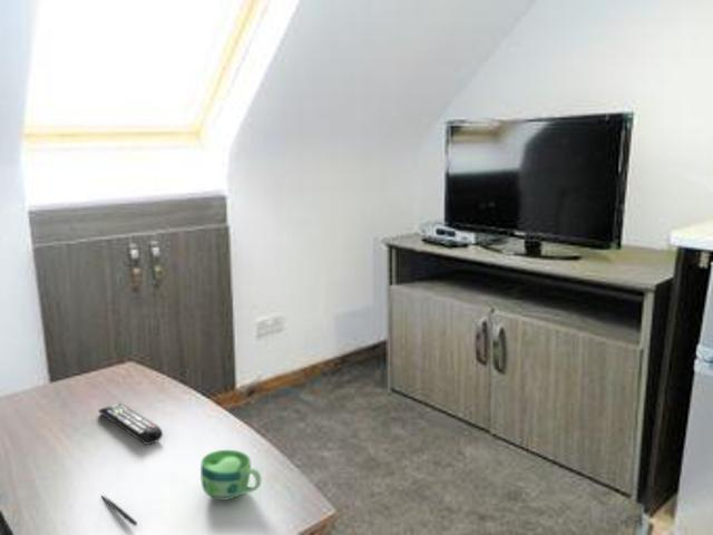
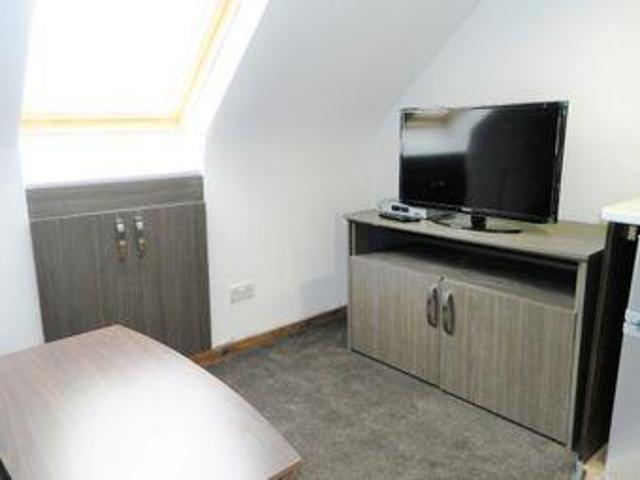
- pen [100,494,138,527]
- cup [199,449,262,502]
- remote control [97,401,164,446]
